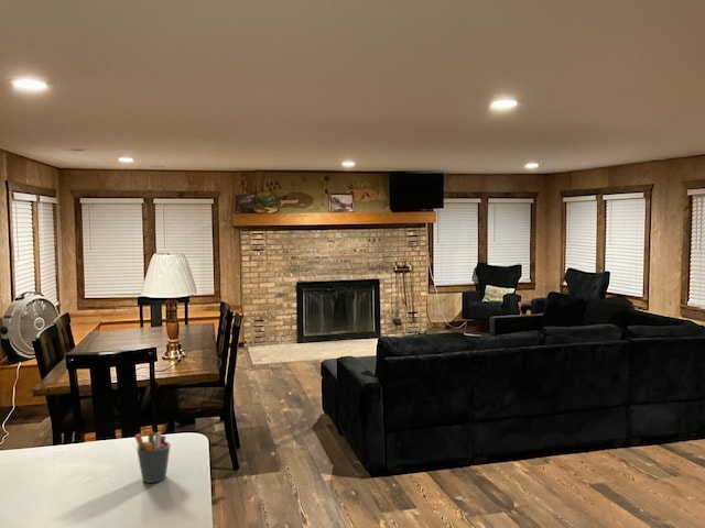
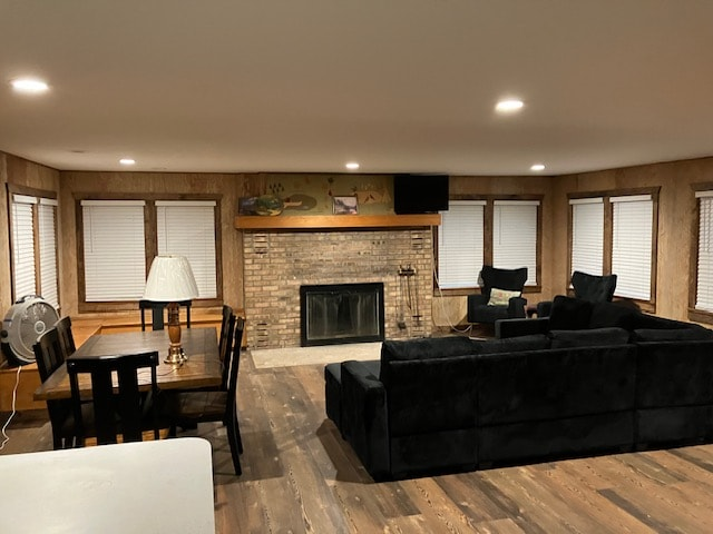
- pen holder [134,431,171,484]
